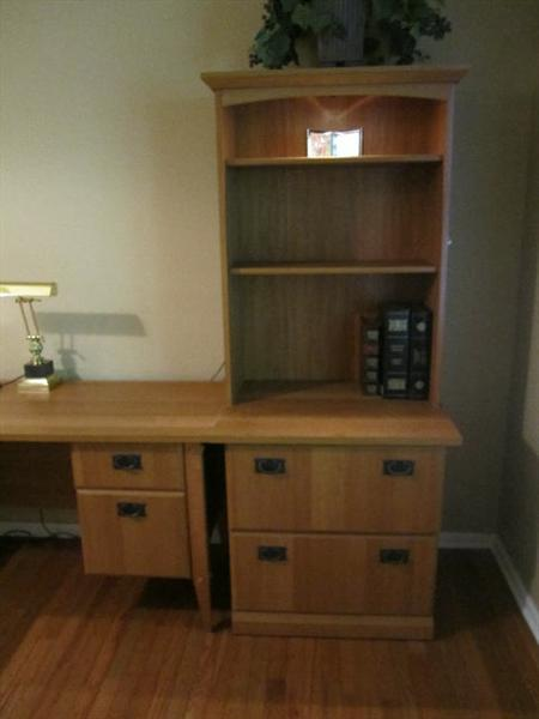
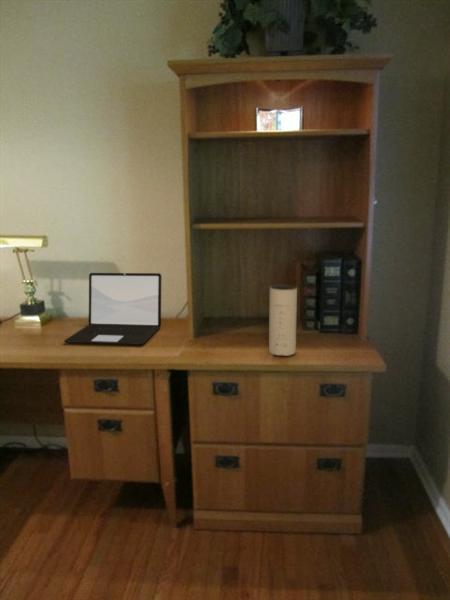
+ speaker [268,284,298,357]
+ laptop [63,272,162,346]
